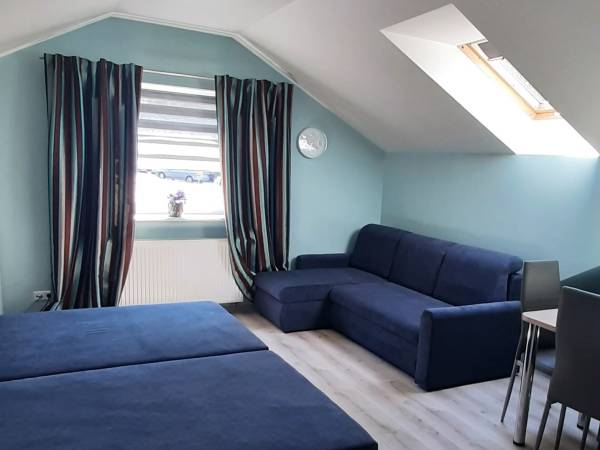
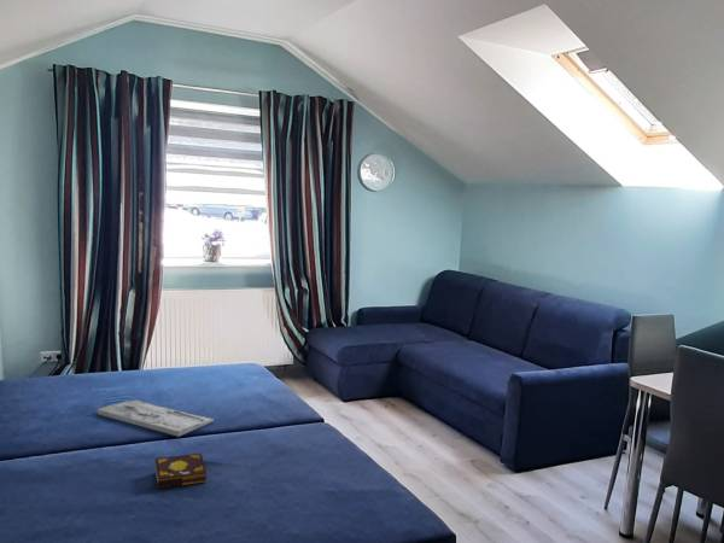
+ book [154,453,208,490]
+ tray [97,398,215,438]
